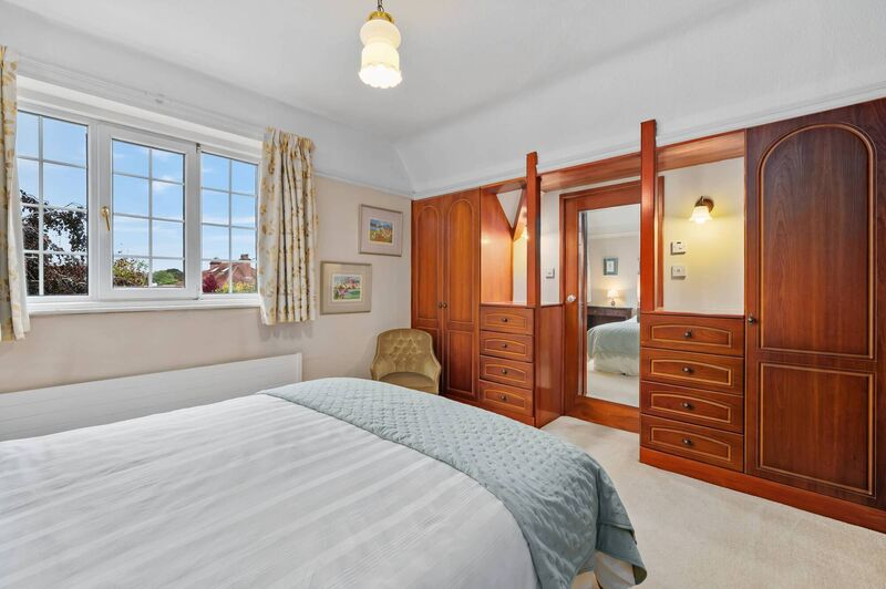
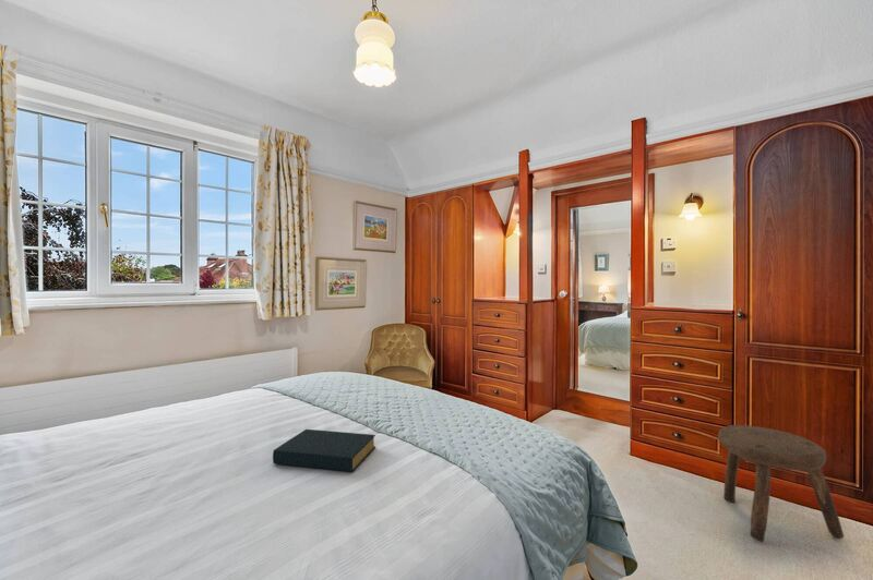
+ stool [717,424,845,543]
+ hardback book [272,428,376,473]
